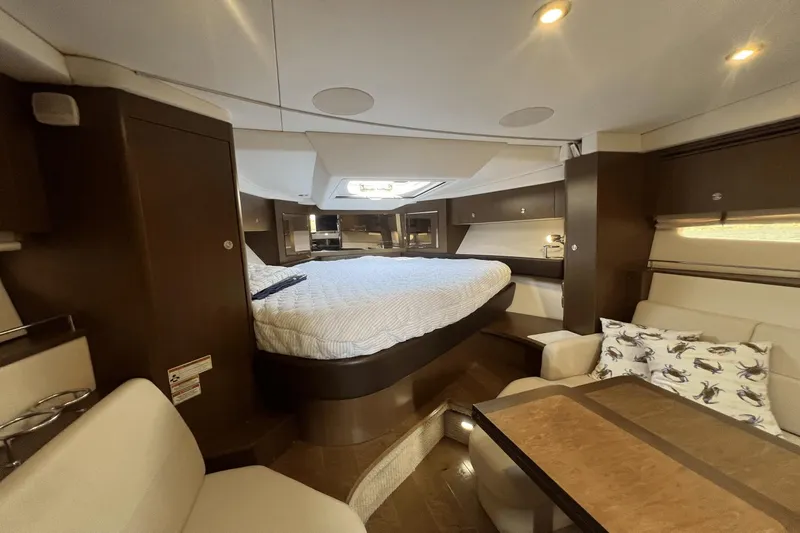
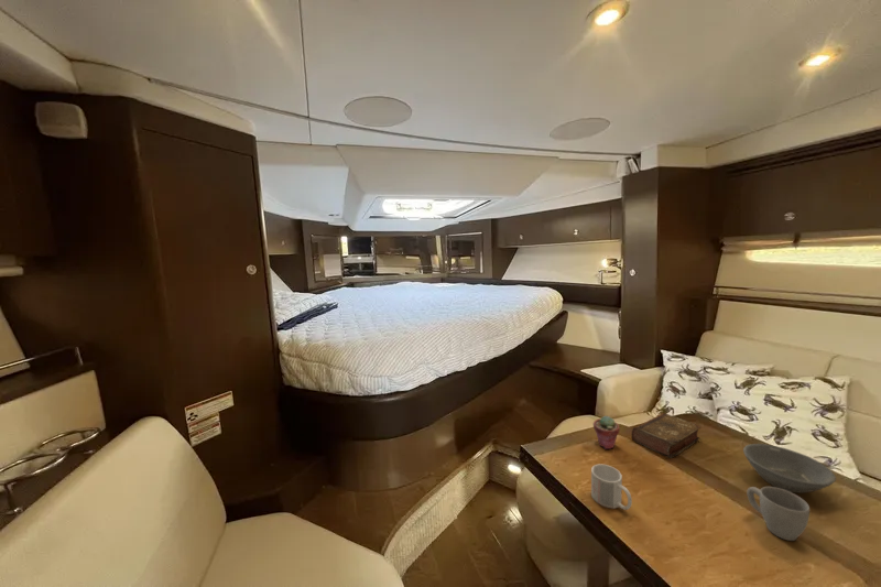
+ potted succulent [592,415,621,450]
+ mug [590,463,633,511]
+ mug [746,486,811,542]
+ bowl [742,443,837,493]
+ book [630,412,701,459]
